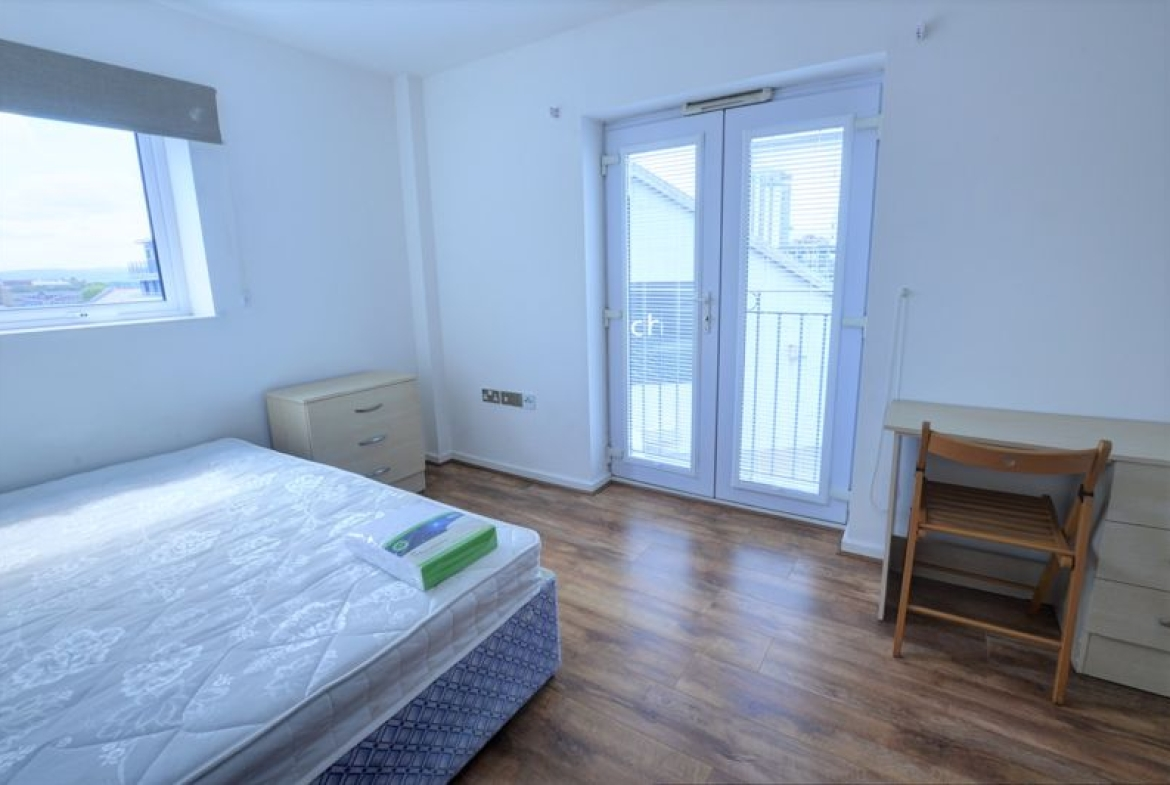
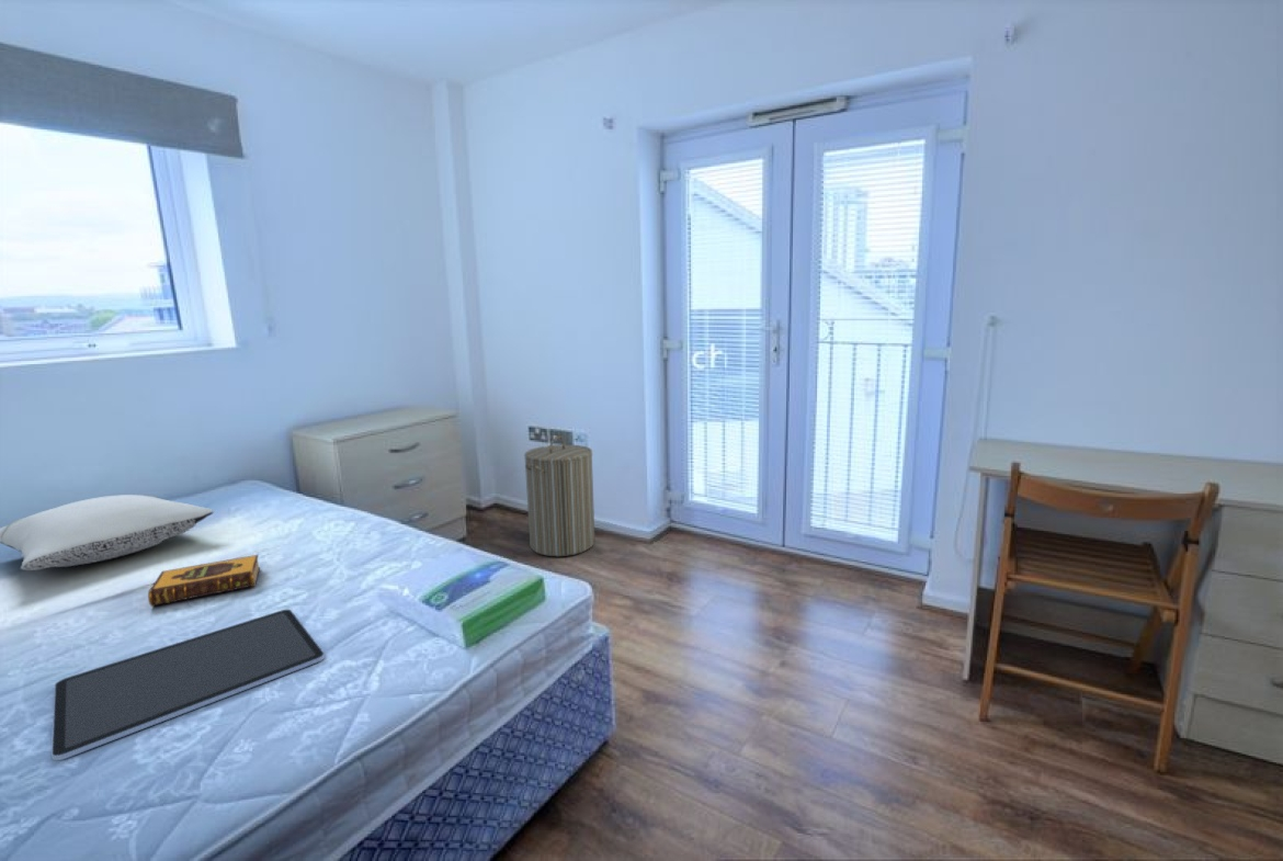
+ pillow [0,494,215,571]
+ laundry hamper [523,435,597,557]
+ hardback book [147,554,261,608]
+ tablet [50,609,326,761]
